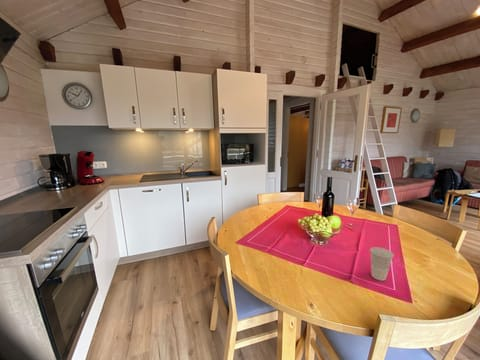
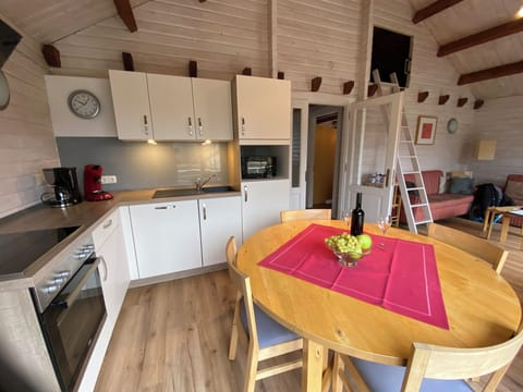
- cup [369,246,395,282]
